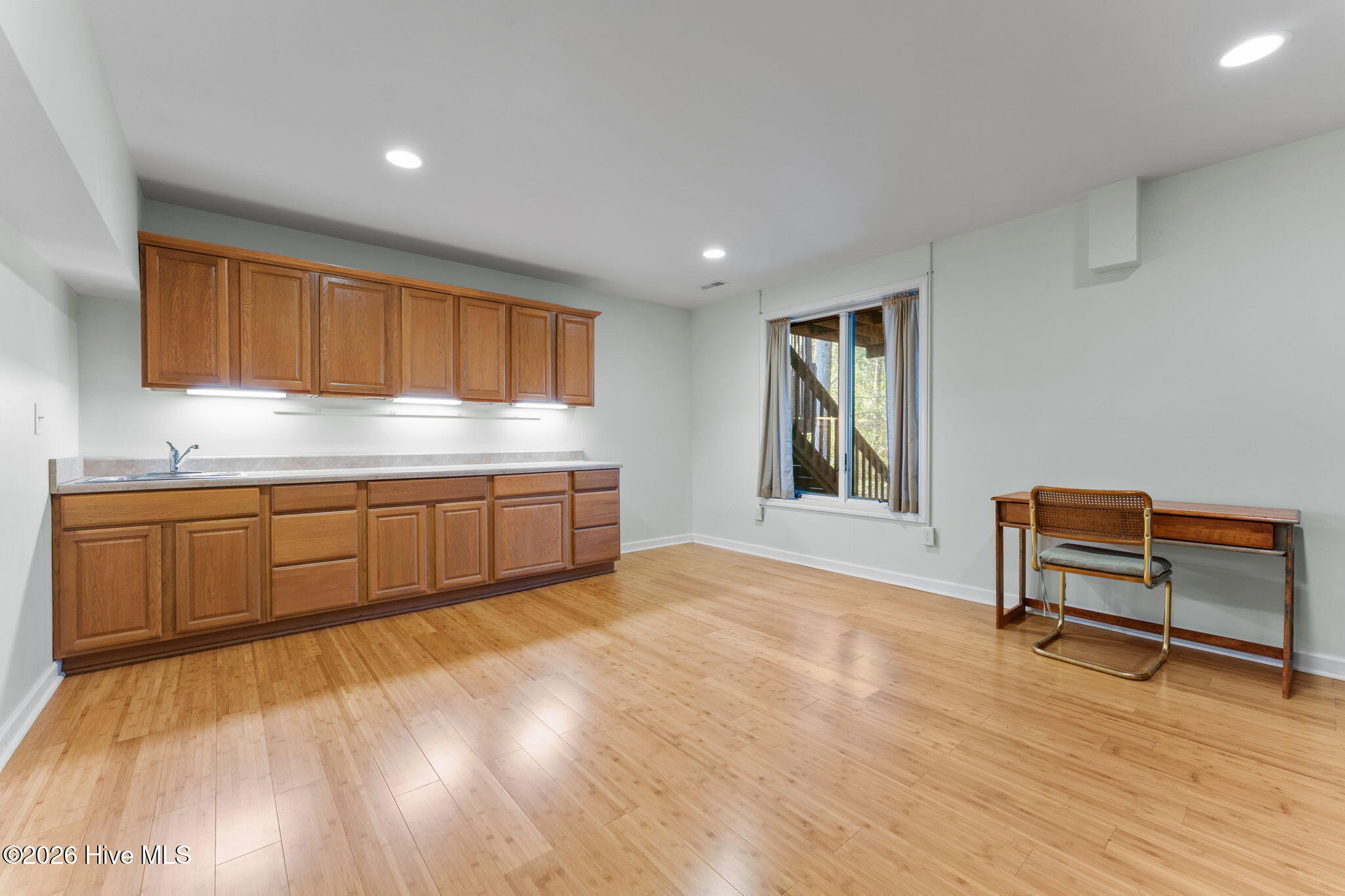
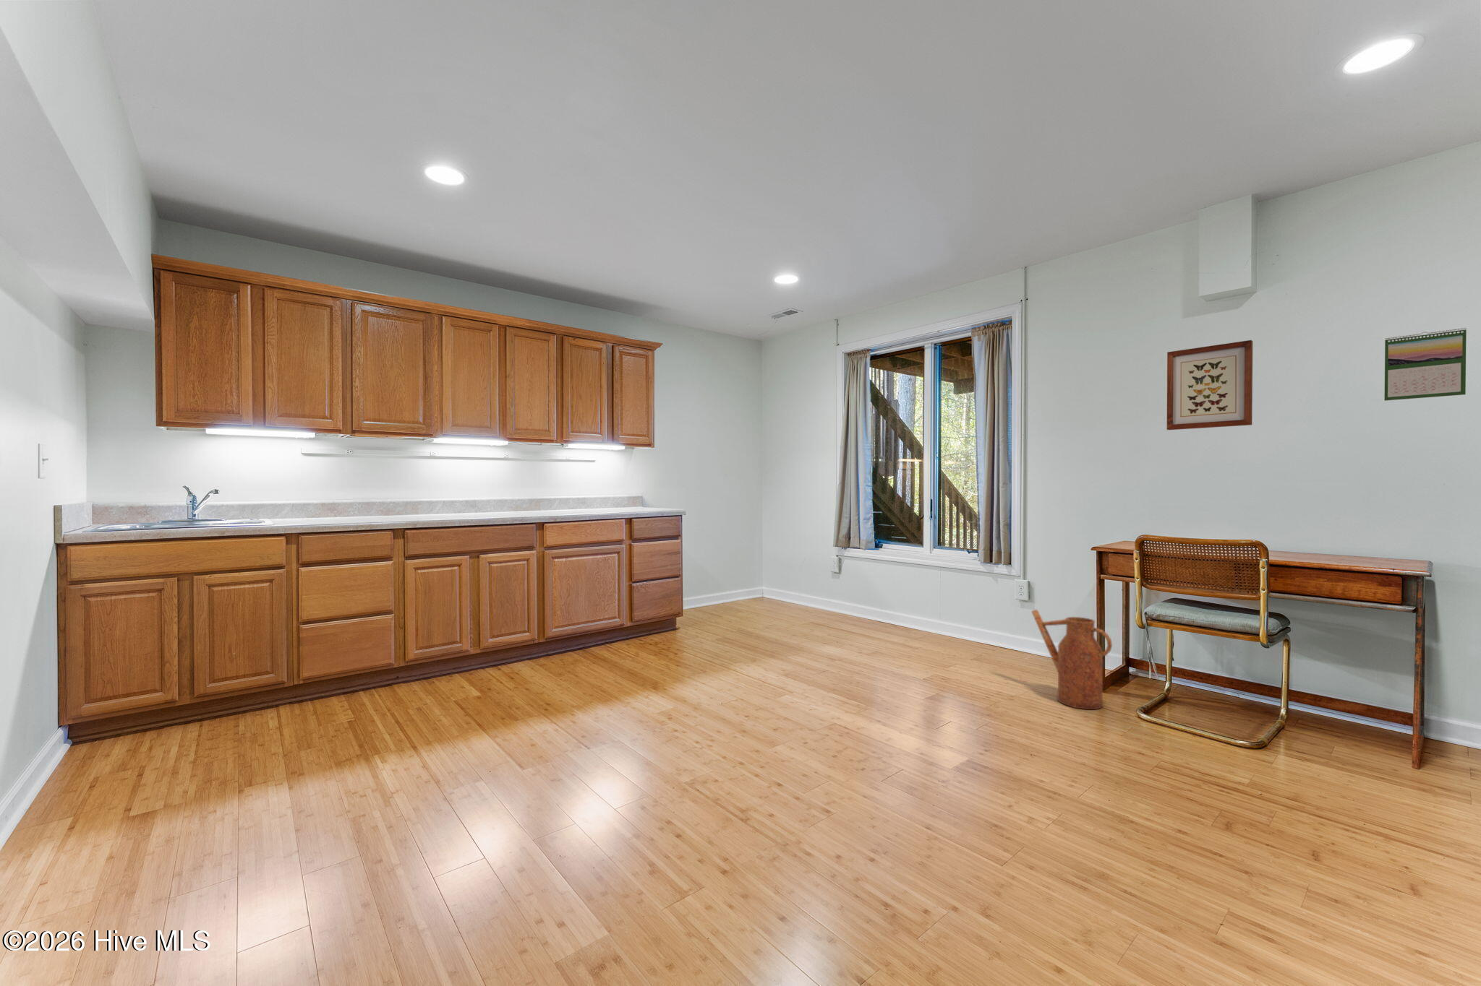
+ watering can [1031,609,1113,710]
+ wall art [1166,340,1253,430]
+ calendar [1383,327,1468,402]
